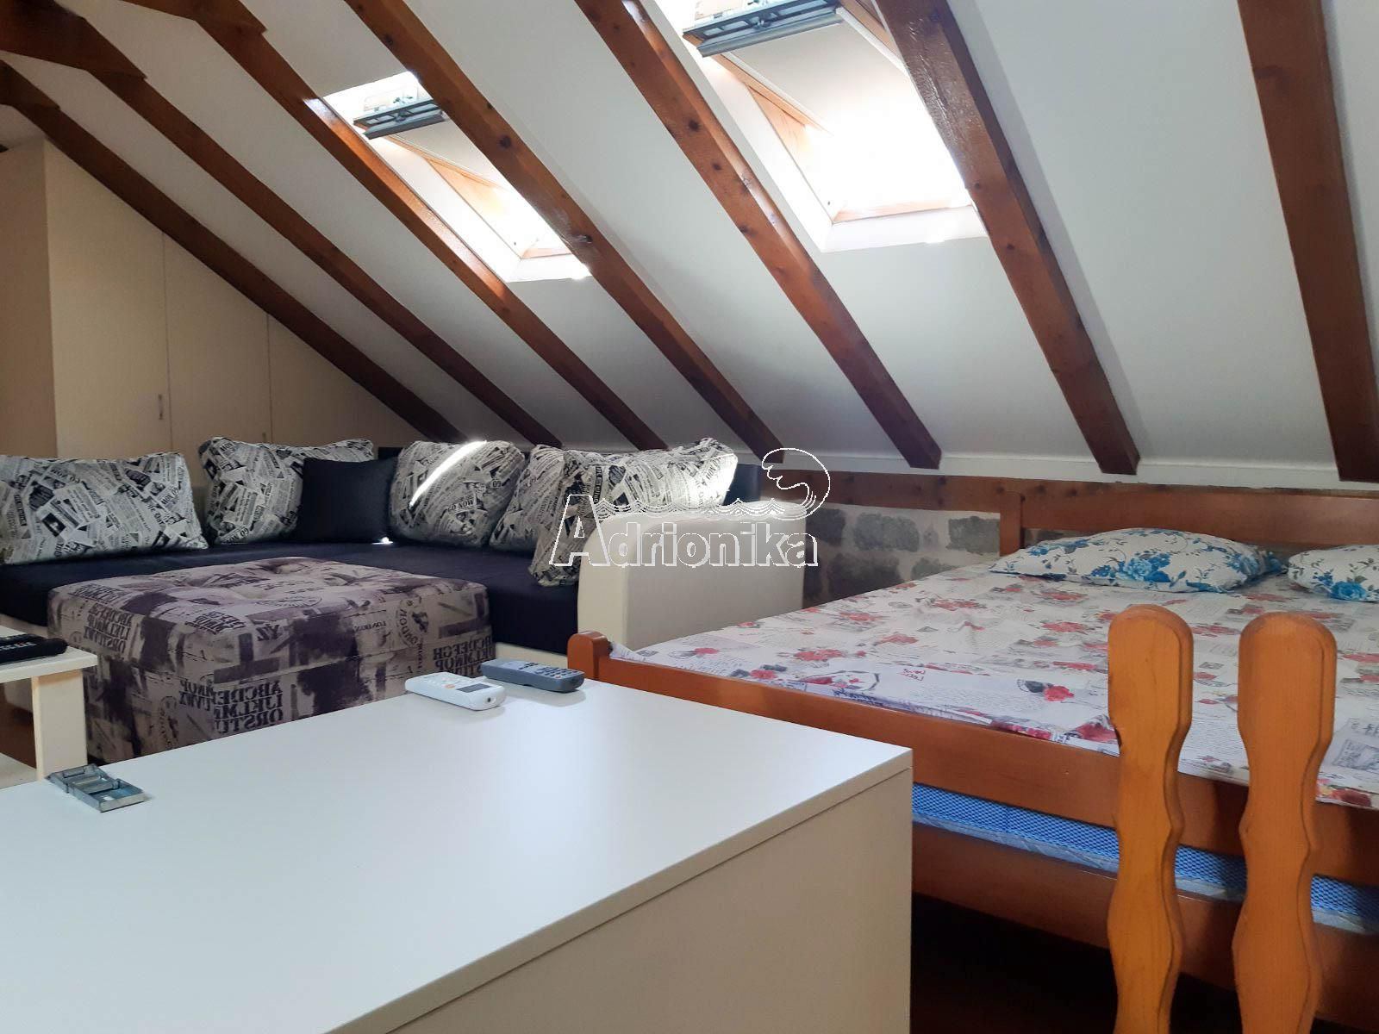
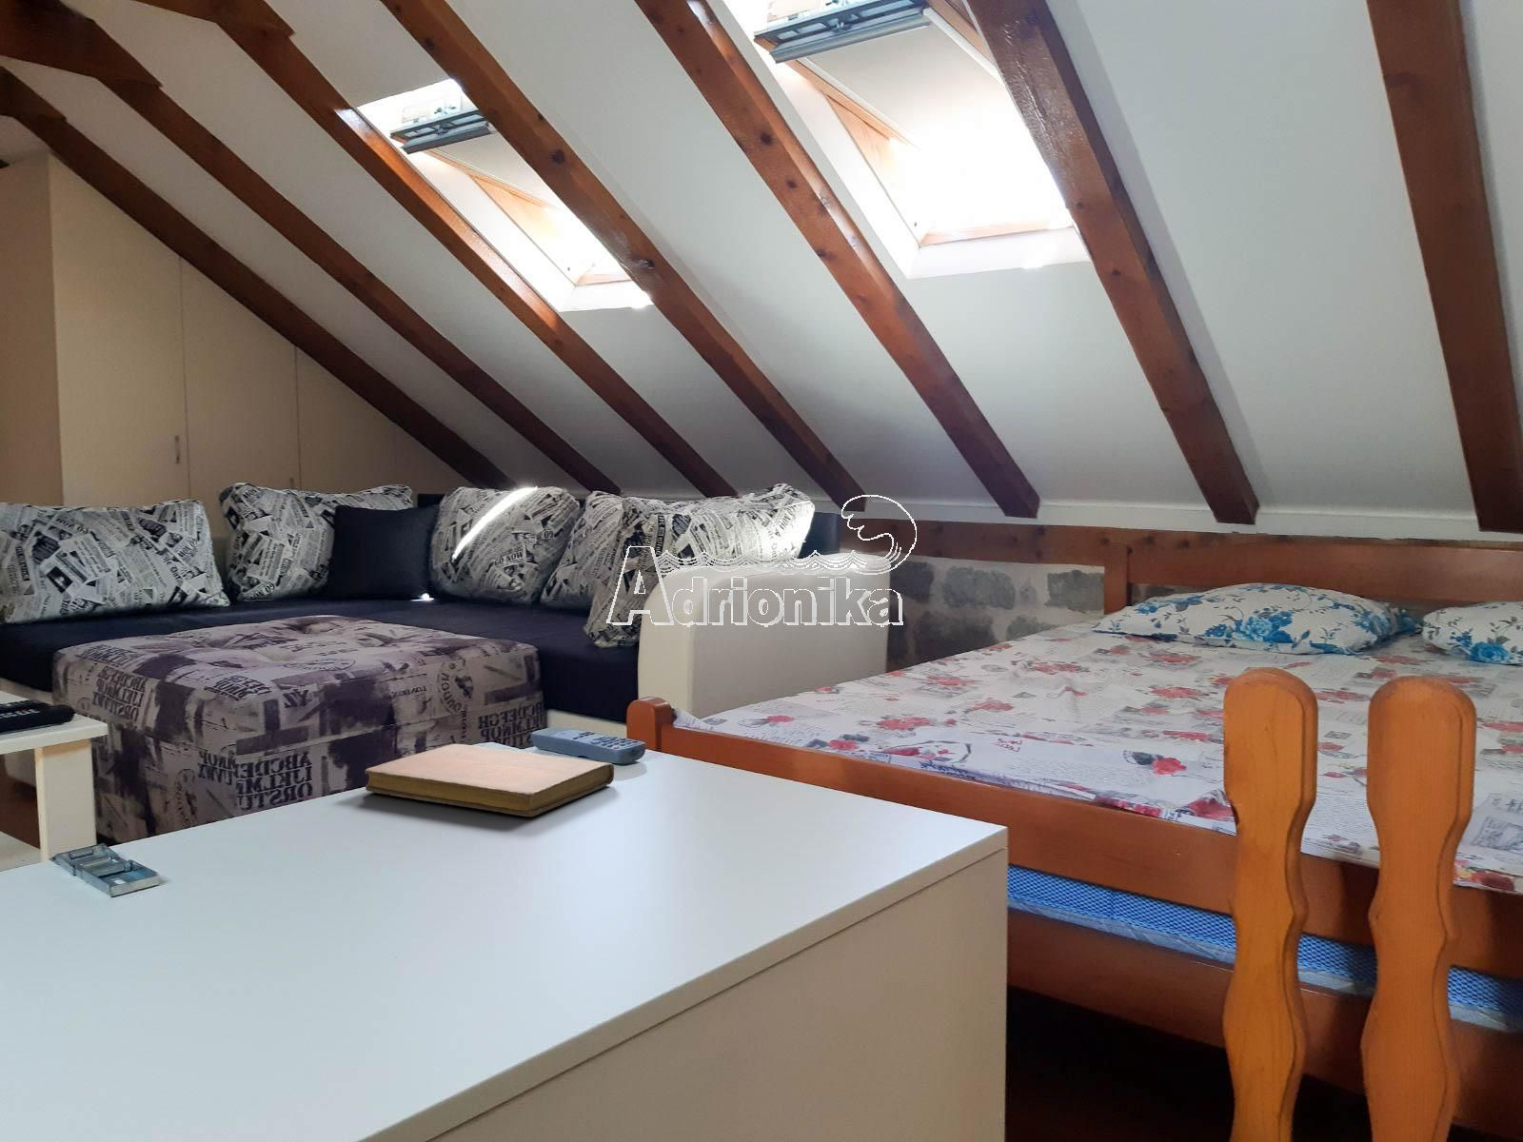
+ notebook [363,744,615,817]
